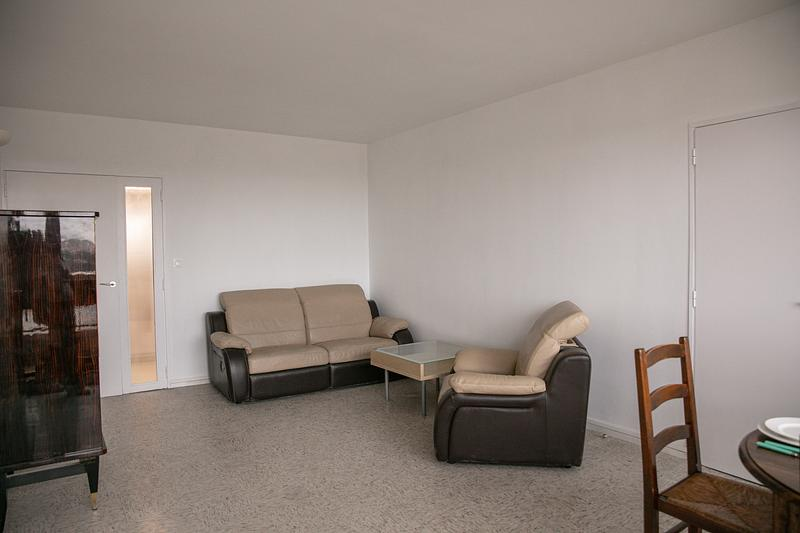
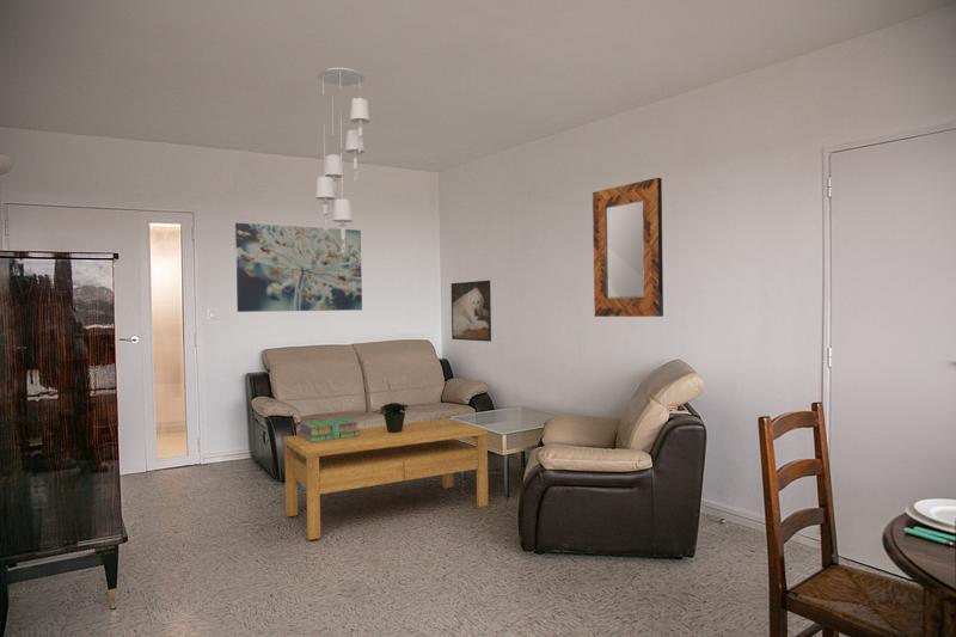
+ wall art [234,222,363,313]
+ coffee table [283,417,489,541]
+ stack of books [296,417,360,442]
+ ceiling light fixture [314,67,370,252]
+ home mirror [592,177,664,318]
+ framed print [451,280,492,343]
+ potted plant [379,379,409,433]
